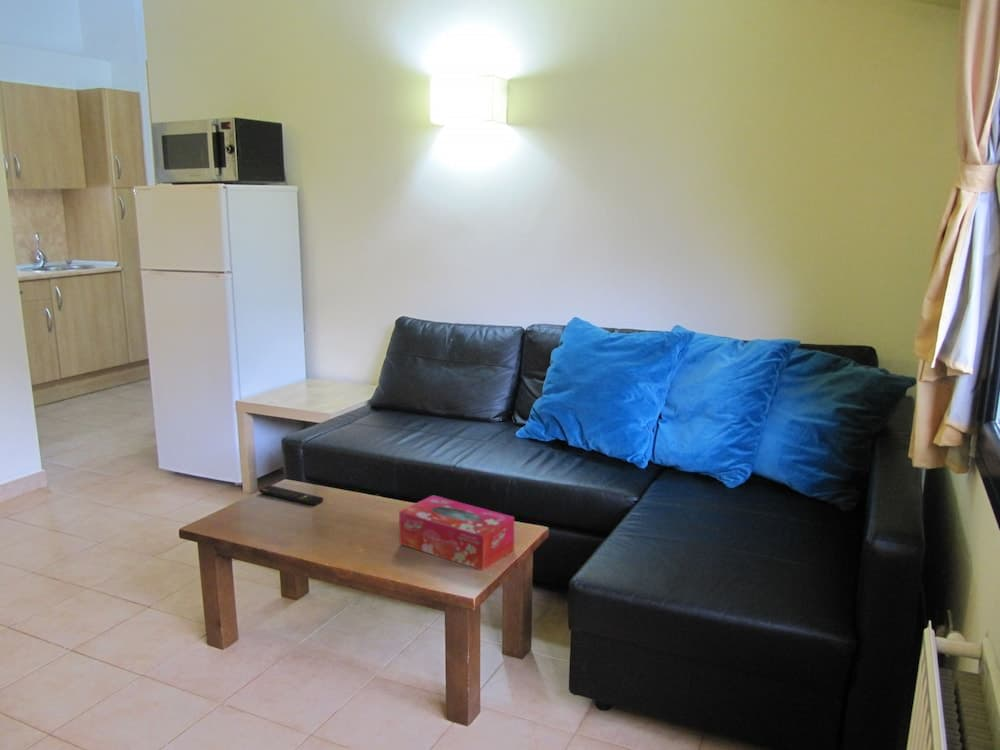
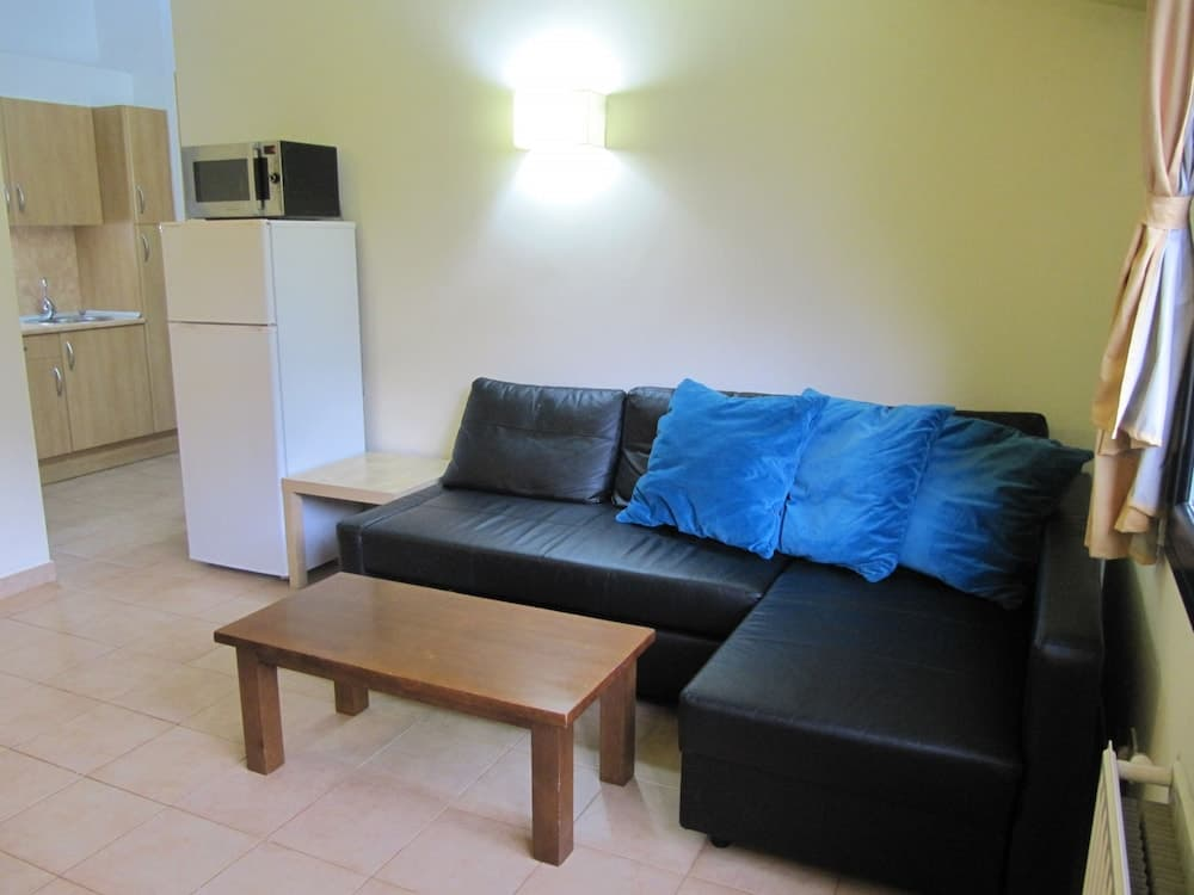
- remote control [258,484,324,506]
- tissue box [398,494,515,571]
